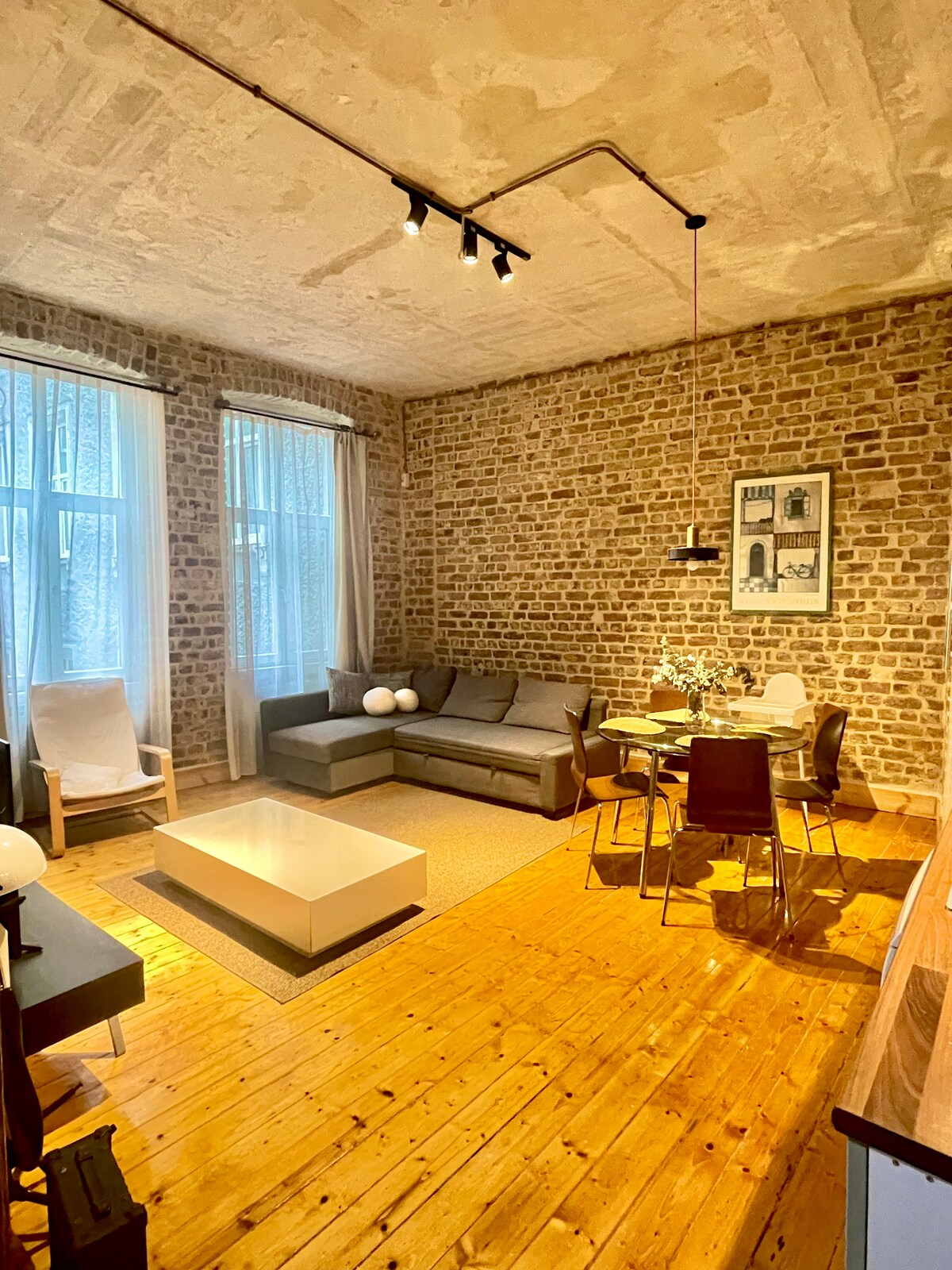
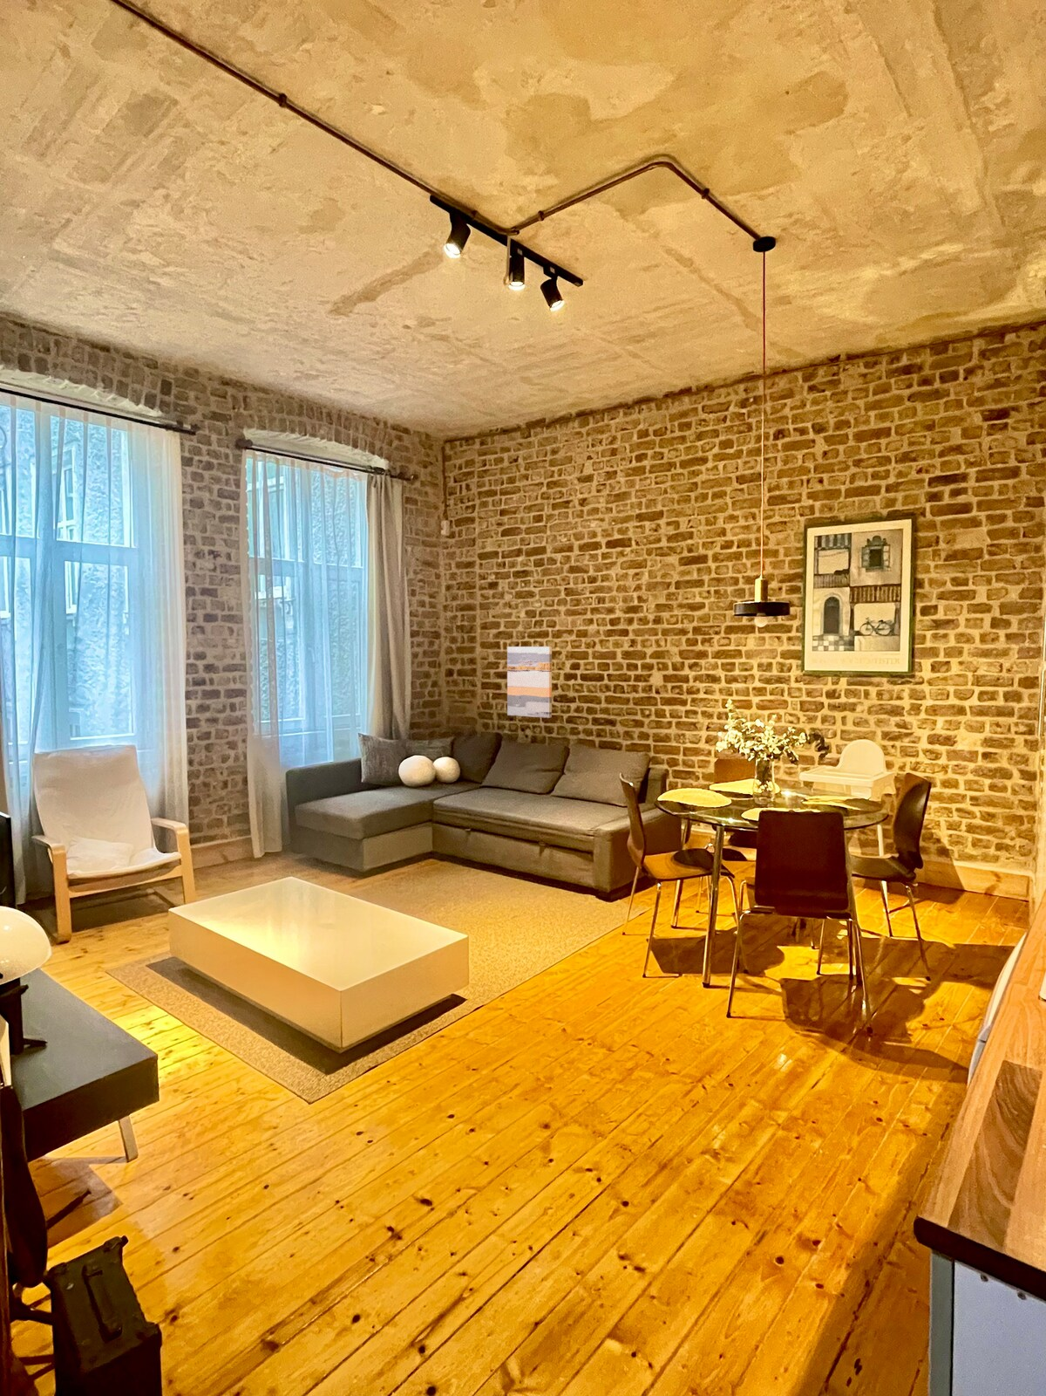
+ wall art [507,645,553,719]
